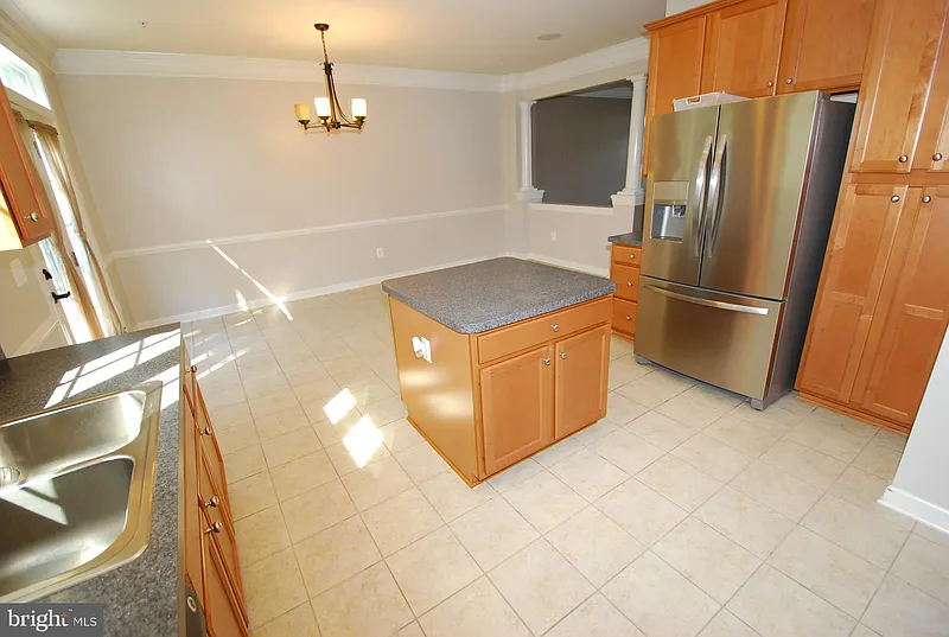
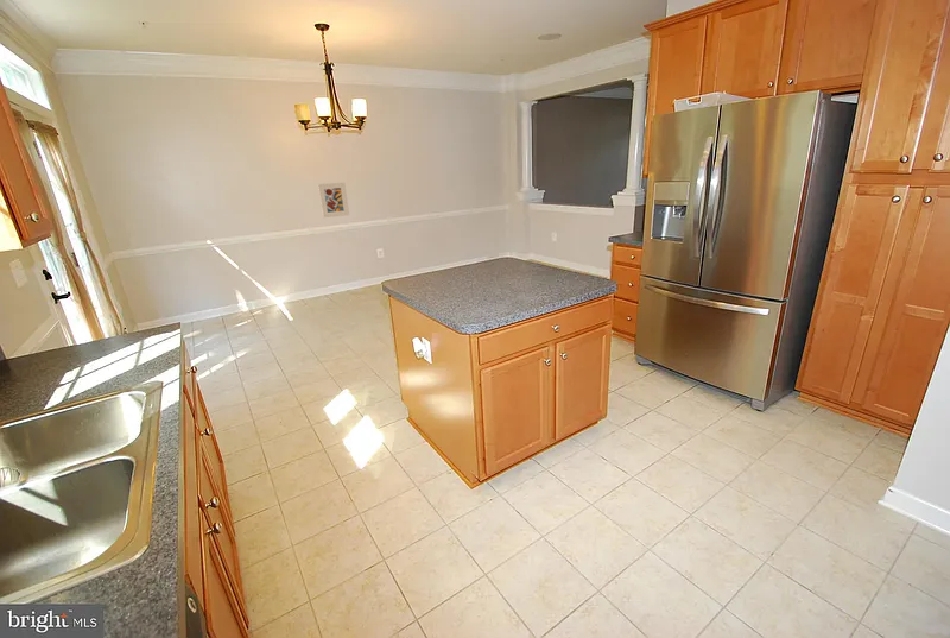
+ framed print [317,182,350,219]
